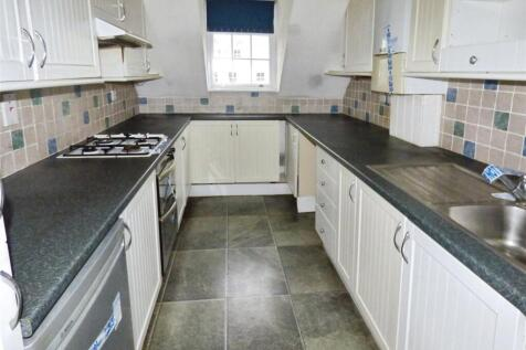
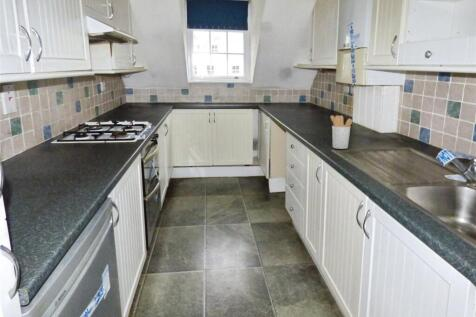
+ utensil holder [330,115,354,150]
